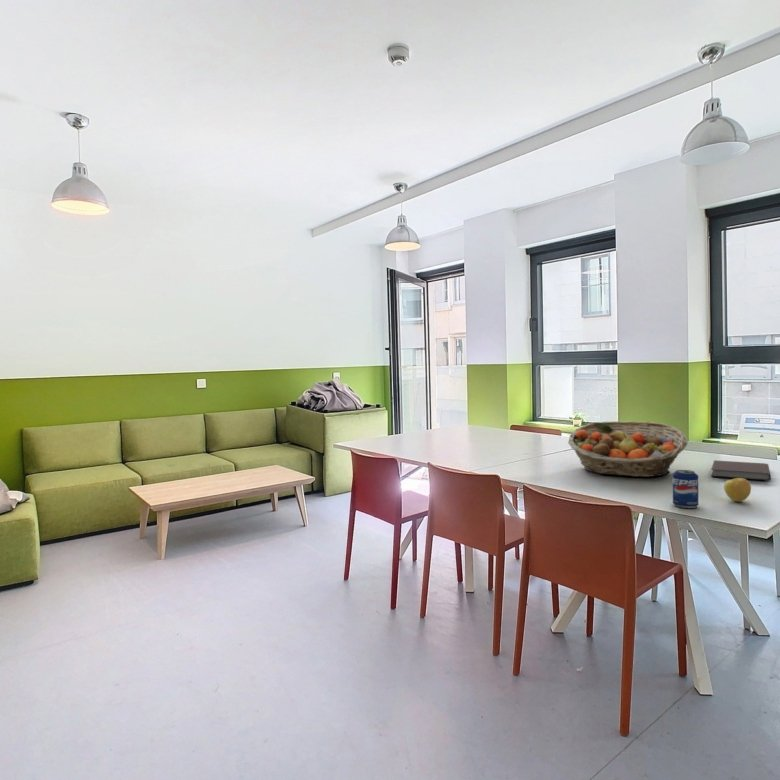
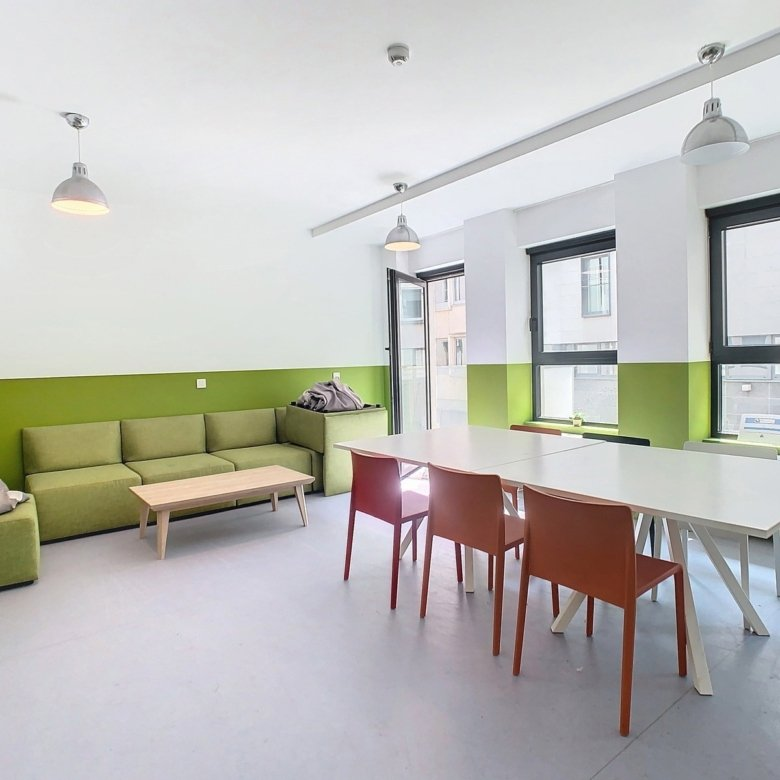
- fruit basket [567,420,689,478]
- notebook [710,459,772,481]
- beverage can [671,469,700,509]
- apple [723,478,752,503]
